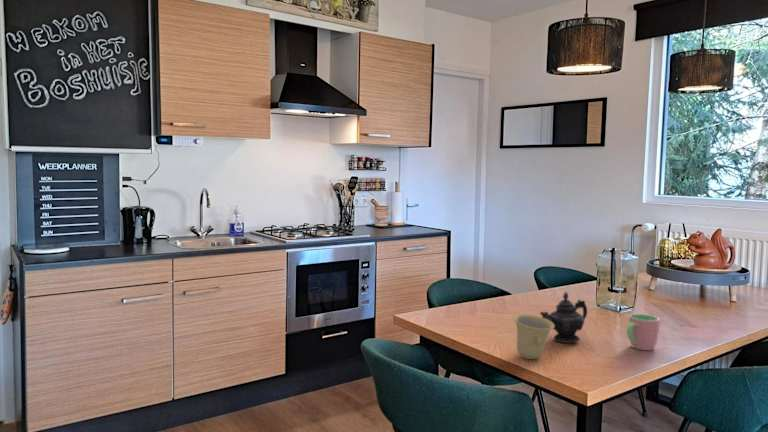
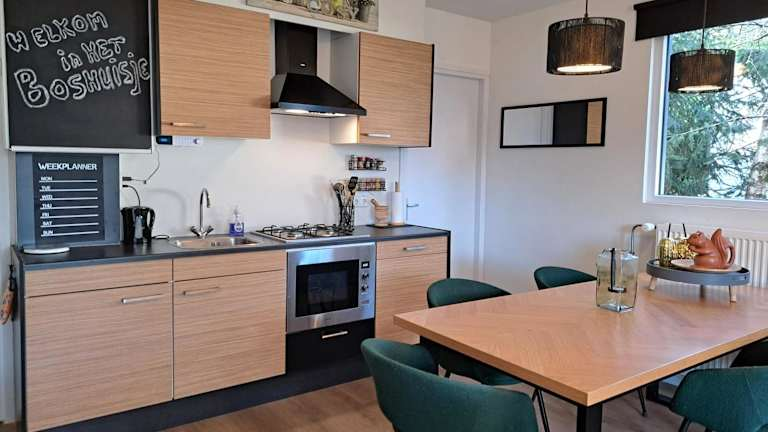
- cup [626,313,661,351]
- cup [513,314,554,360]
- teapot [539,291,588,344]
